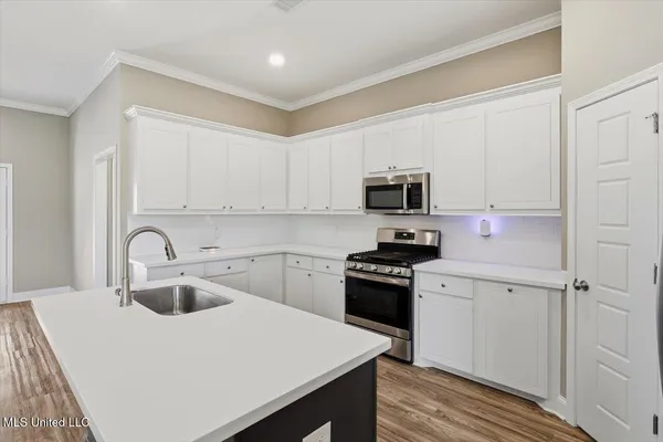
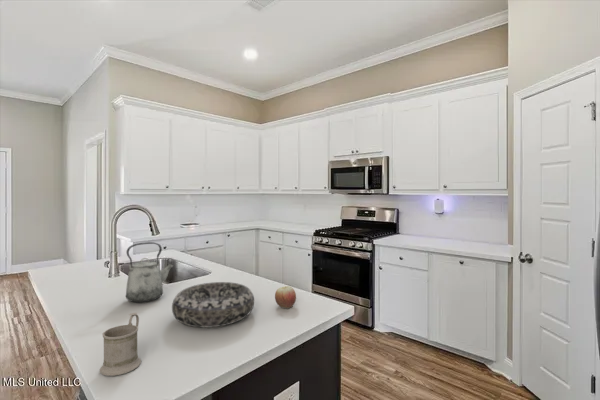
+ kettle [125,241,175,303]
+ decorative bowl [171,281,255,328]
+ apple [274,285,297,309]
+ mug [99,312,142,377]
